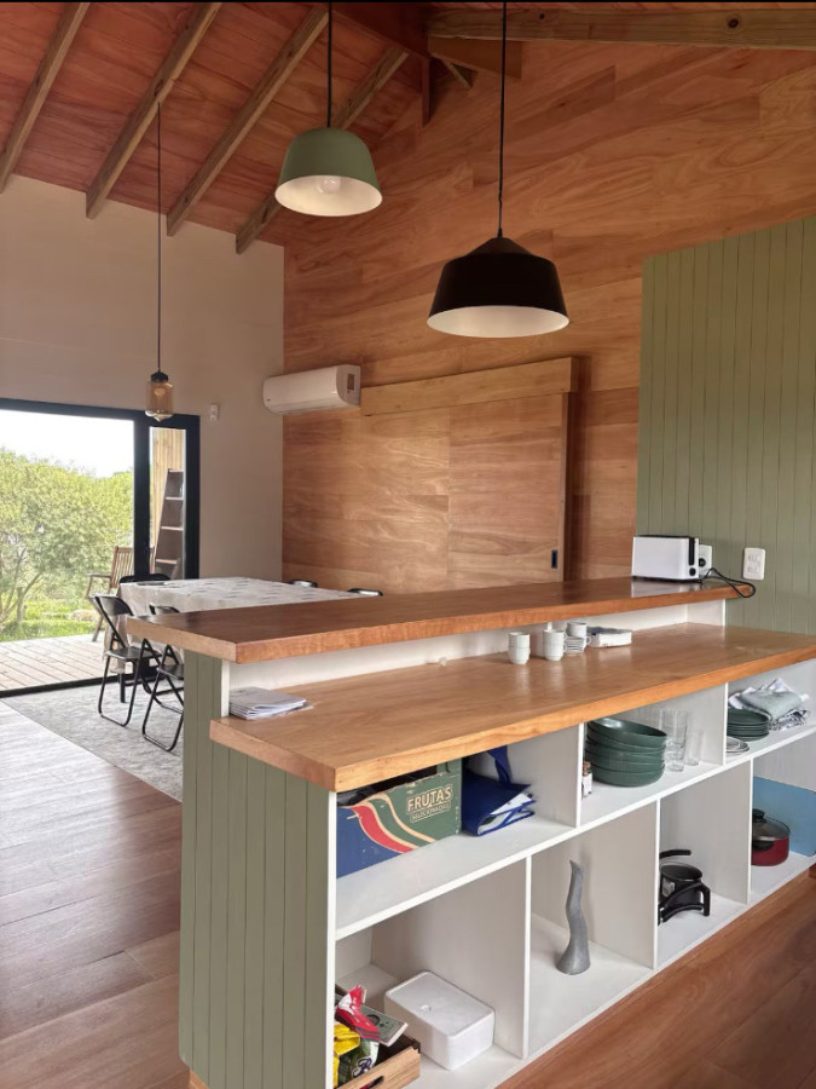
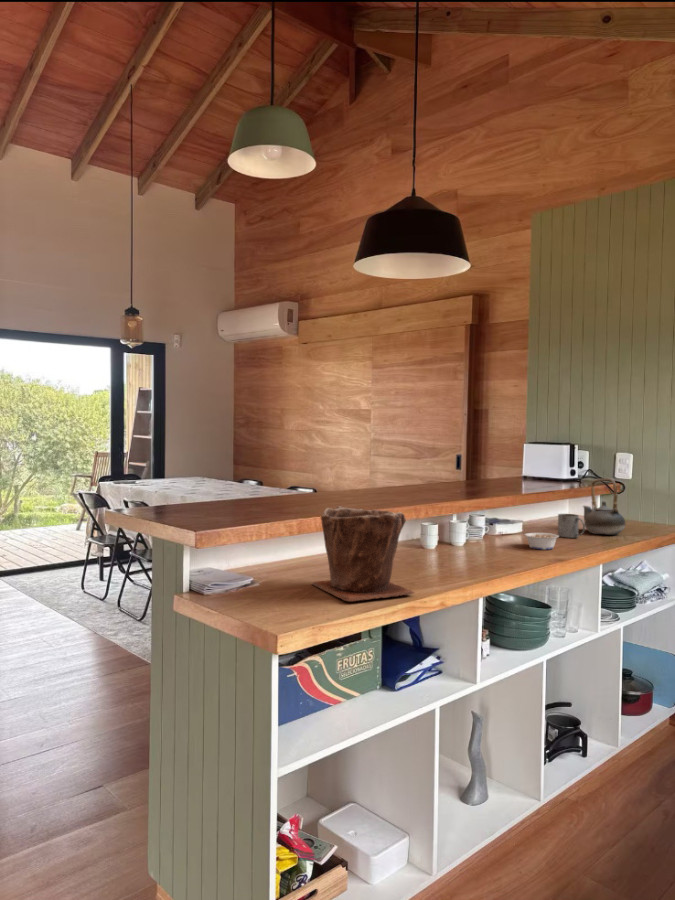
+ plant pot [311,505,415,603]
+ mug [557,513,586,539]
+ legume [517,531,560,550]
+ teapot [582,477,626,536]
